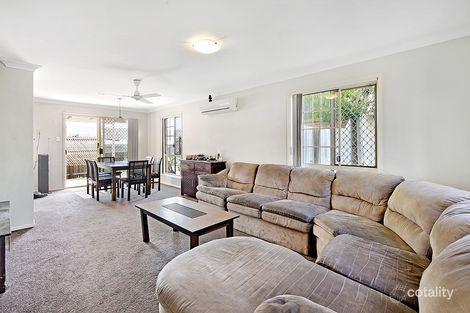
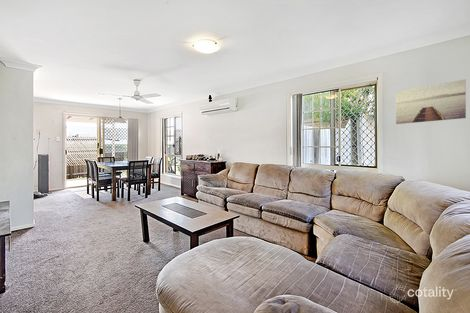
+ wall art [395,78,467,125]
